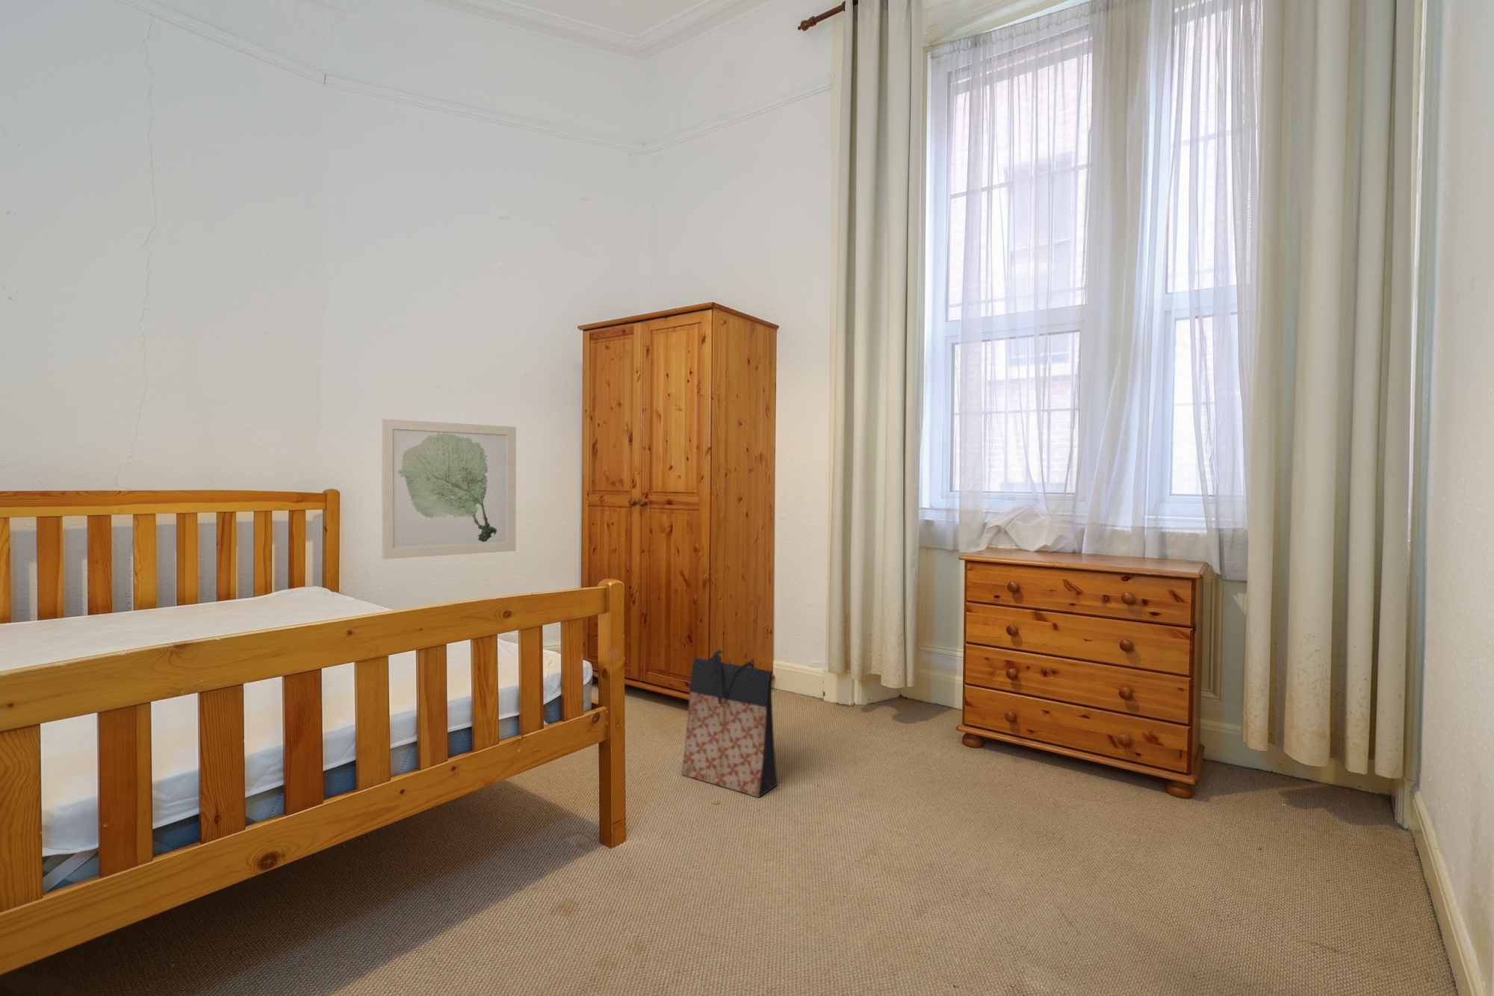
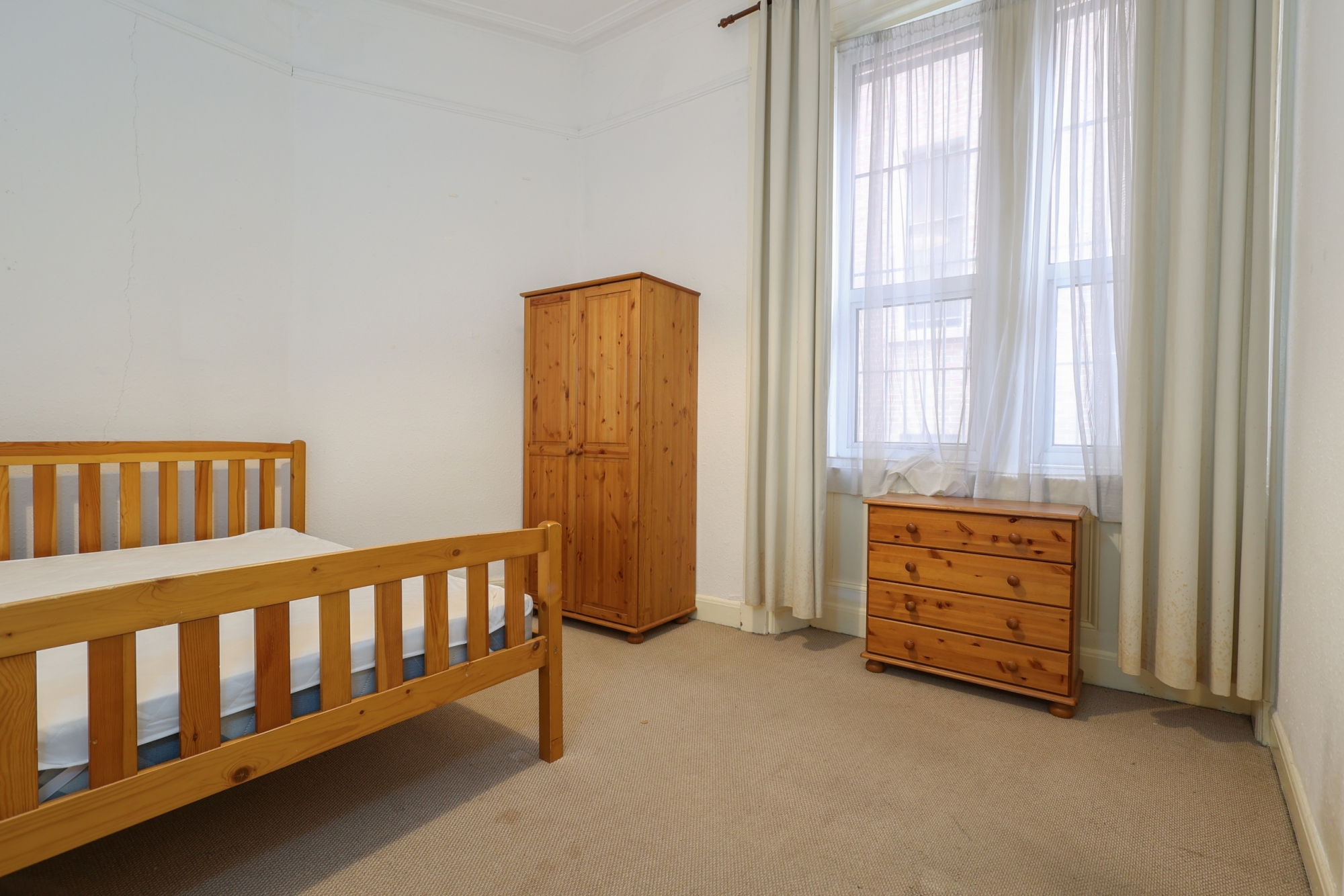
- wall art [381,418,517,560]
- bag [680,649,778,798]
